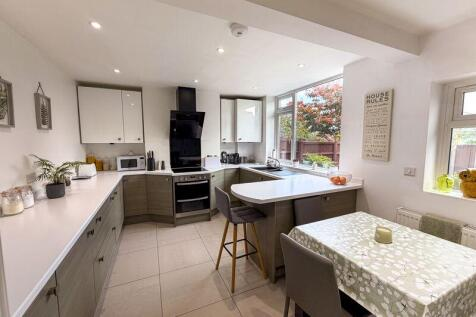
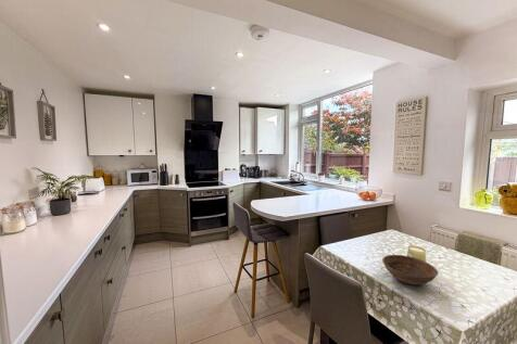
+ bowl [381,254,439,286]
